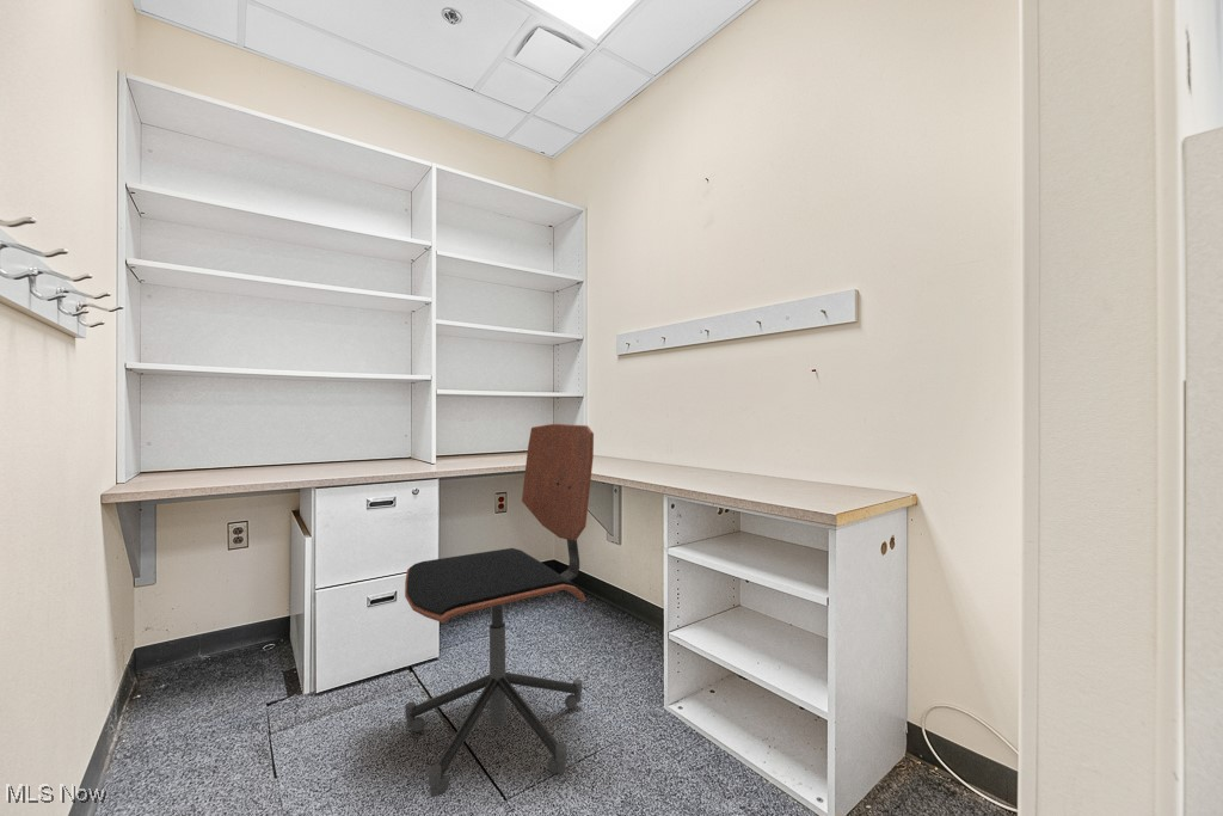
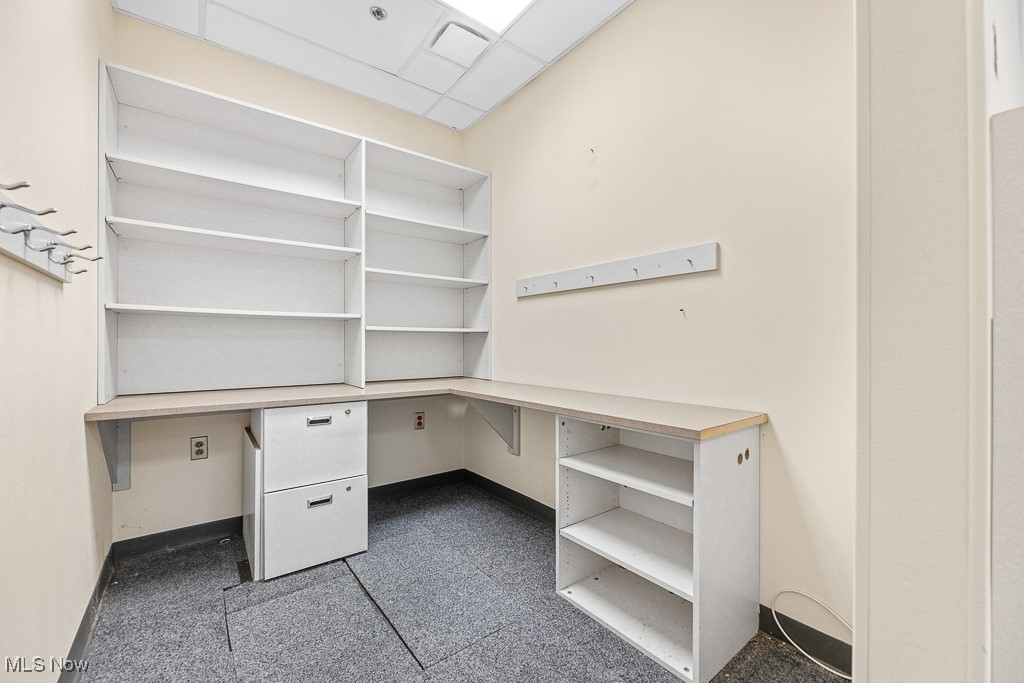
- office chair [404,423,595,798]
